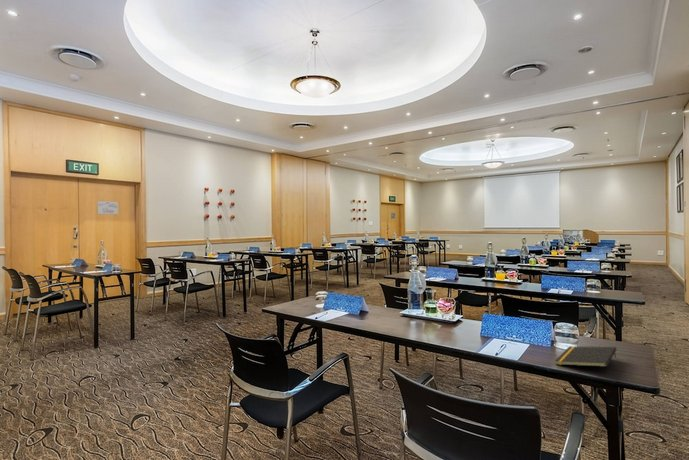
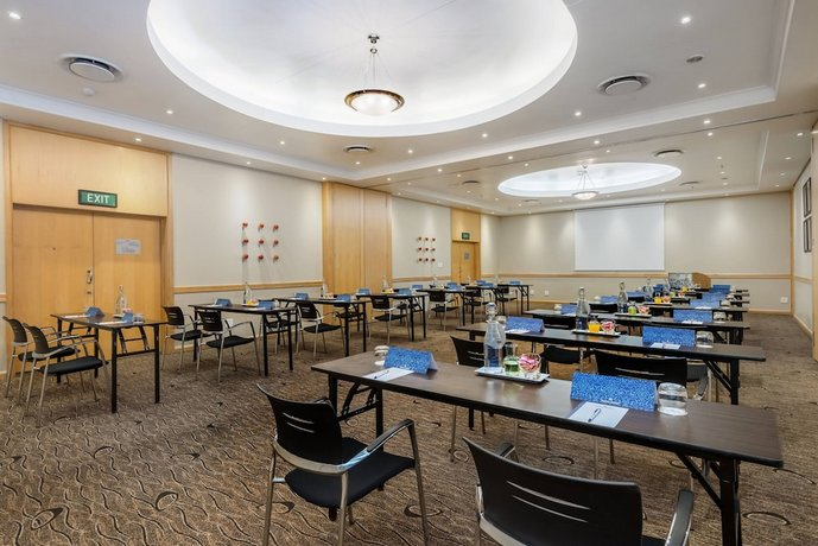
- notepad [554,345,618,368]
